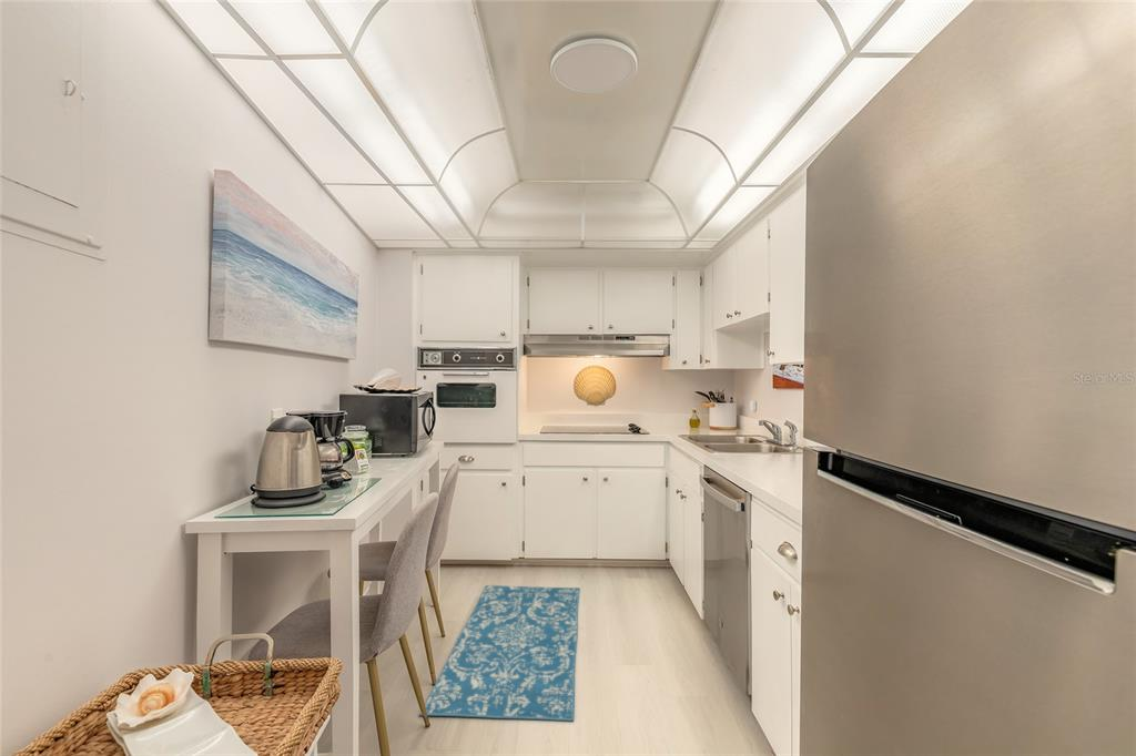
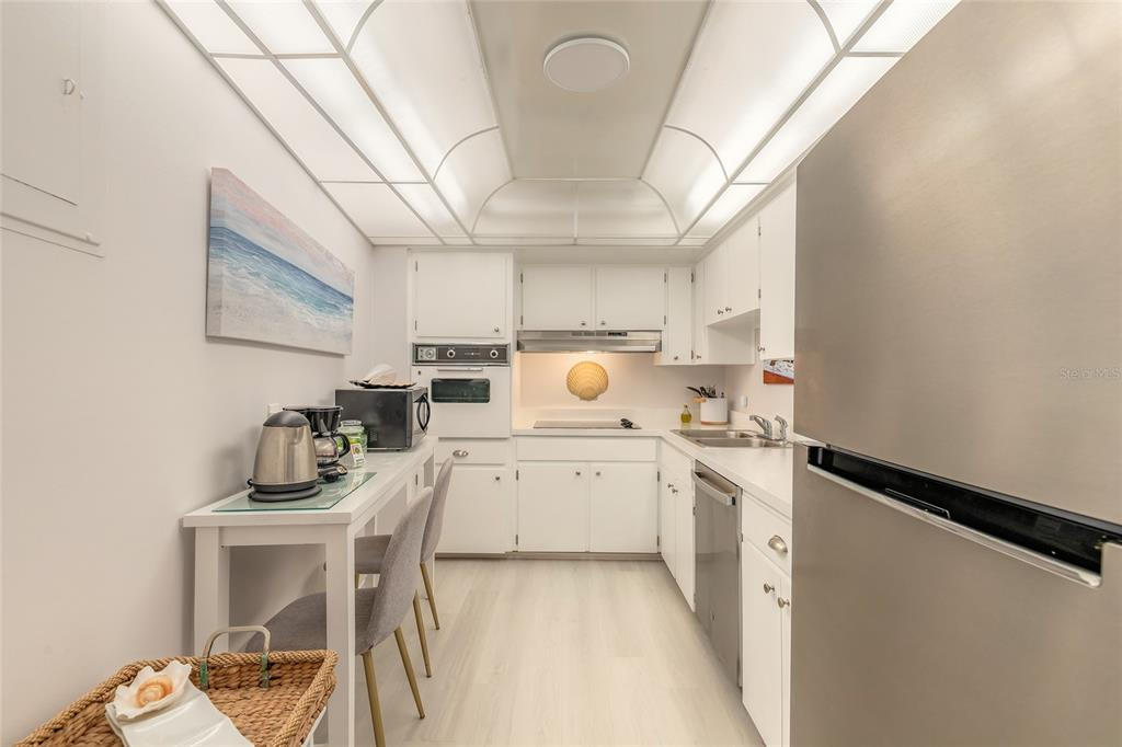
- rug [418,584,581,722]
